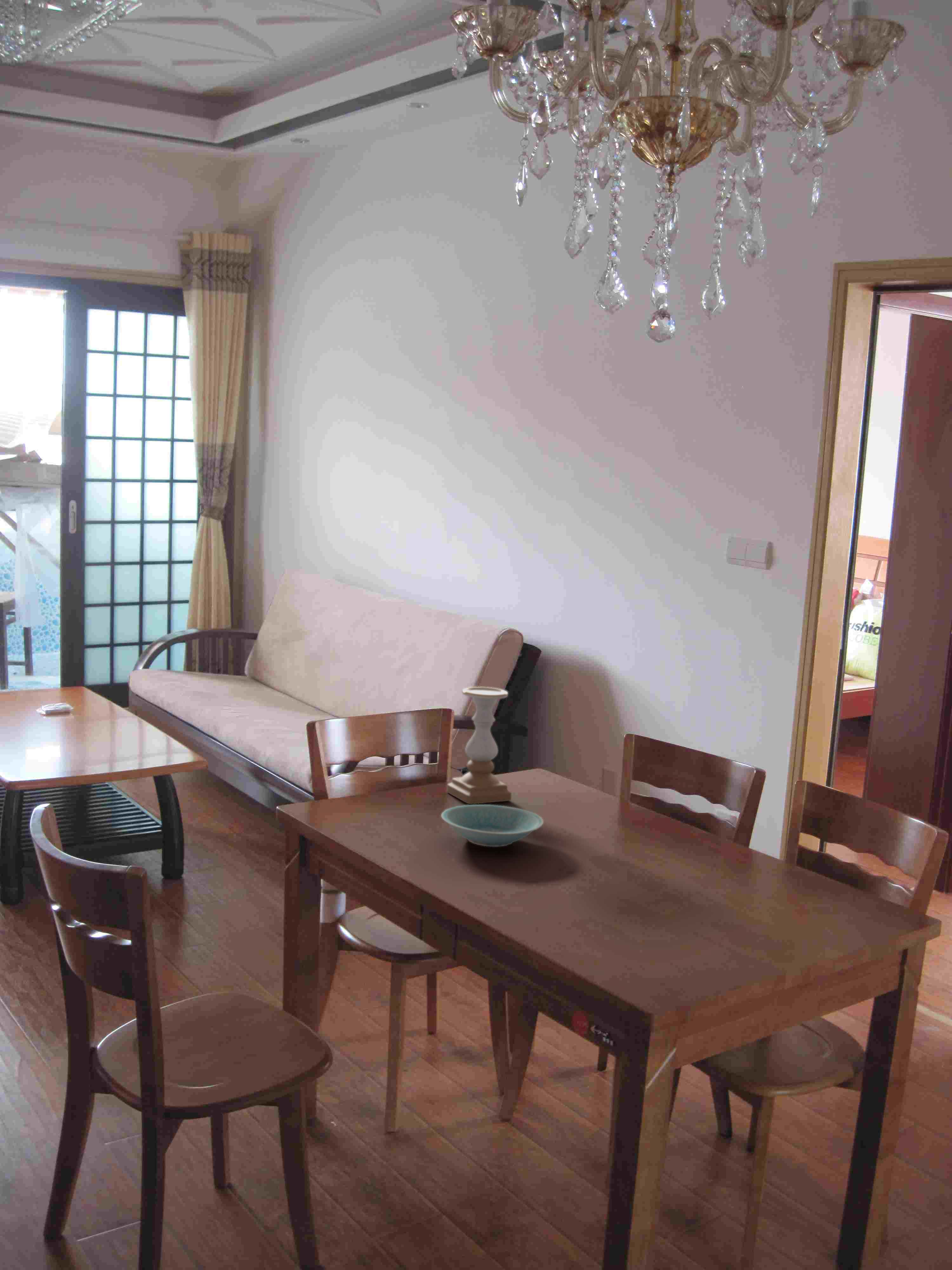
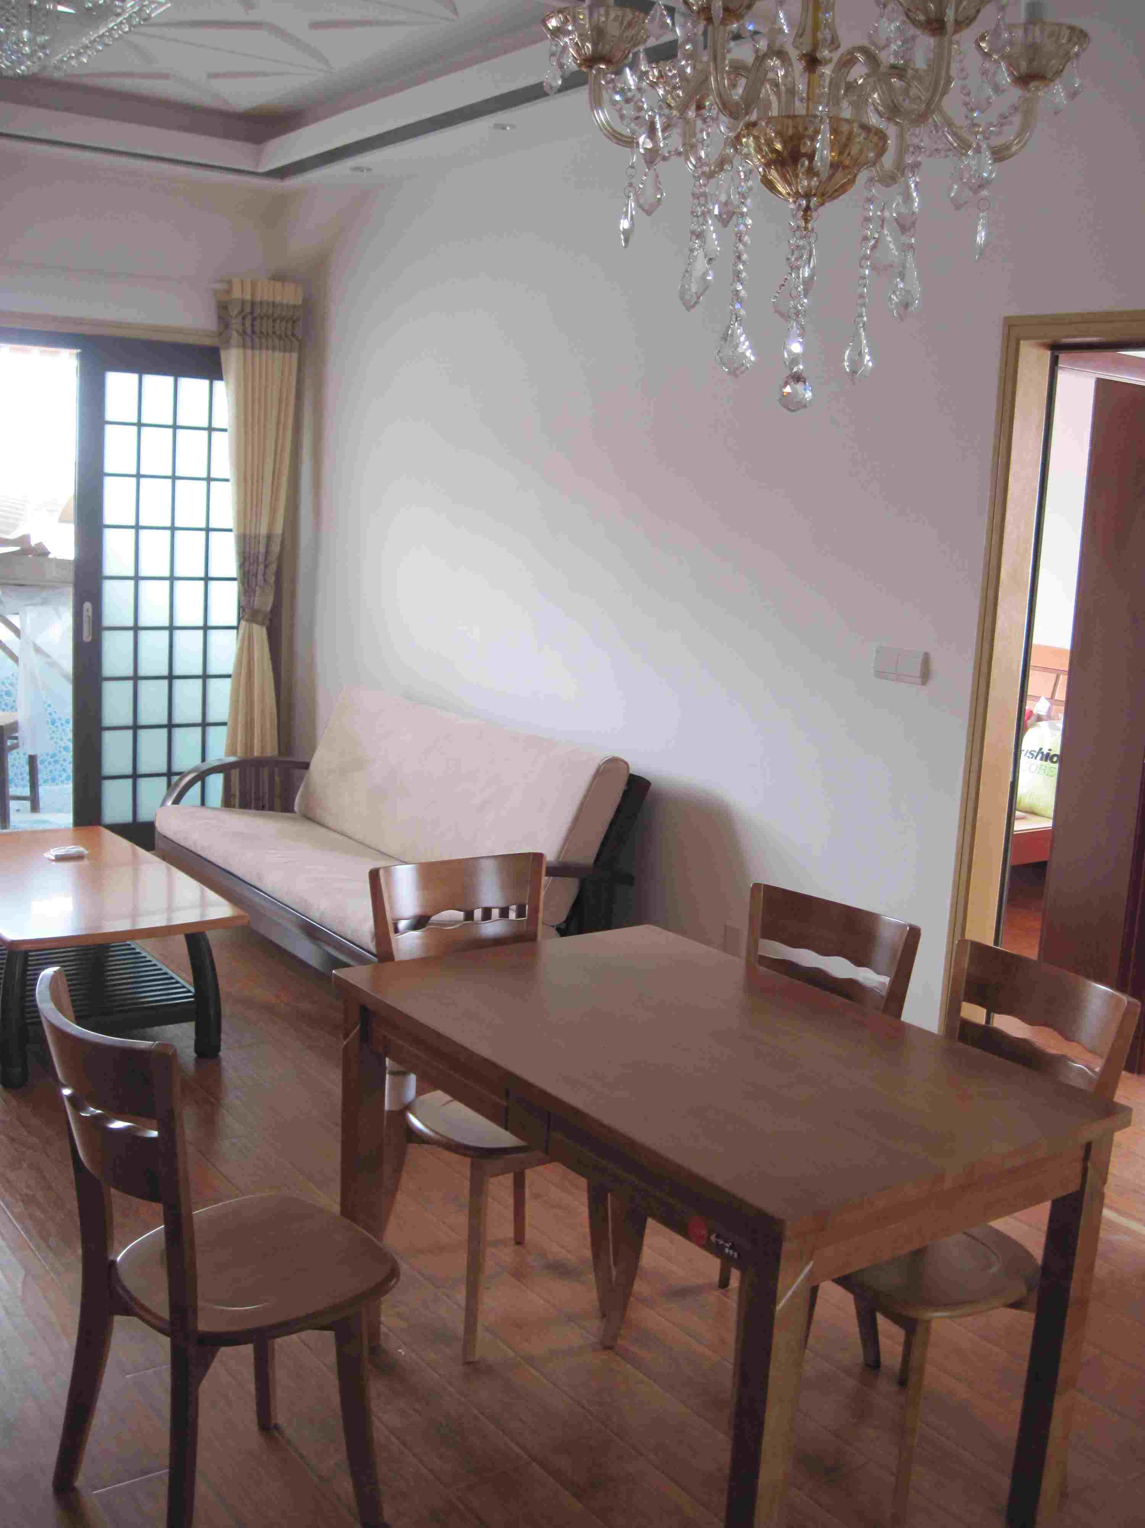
- bowl [441,804,544,847]
- candle holder [446,686,512,804]
